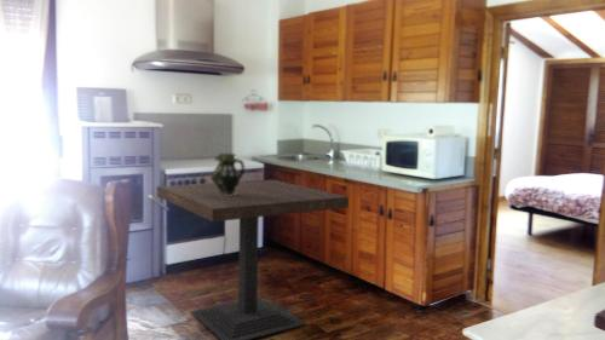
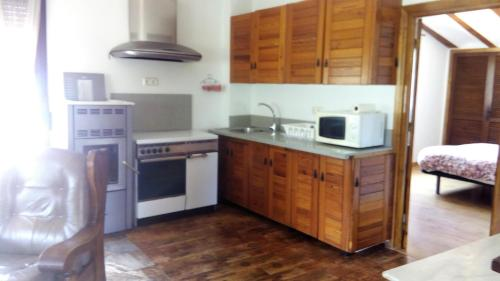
- dining table [156,179,350,340]
- ceramic pitcher [209,152,246,196]
